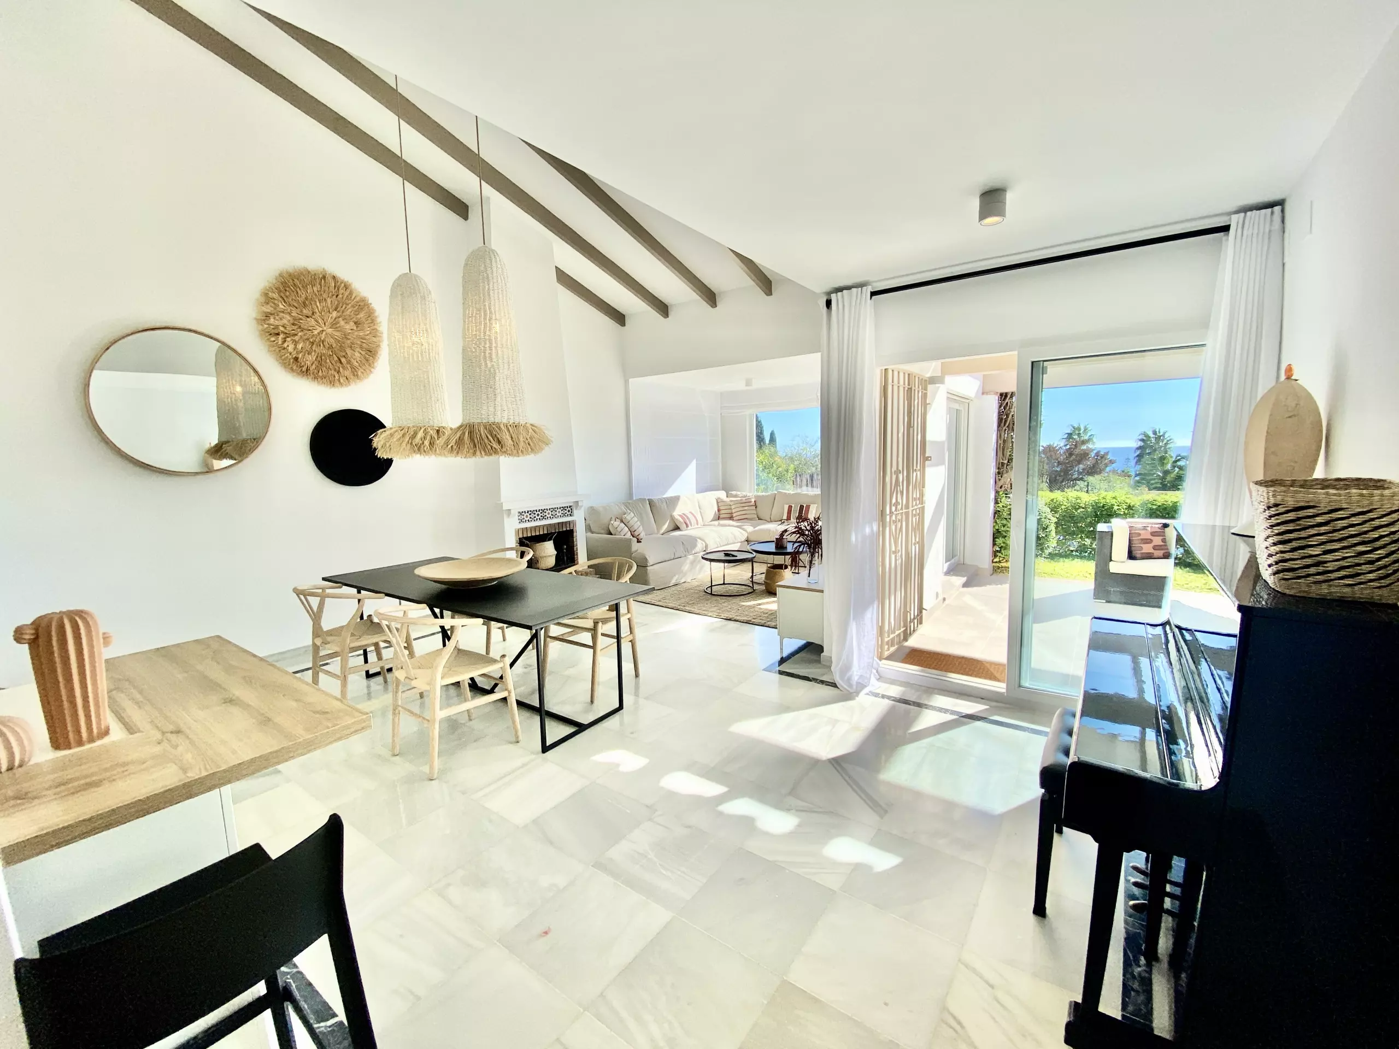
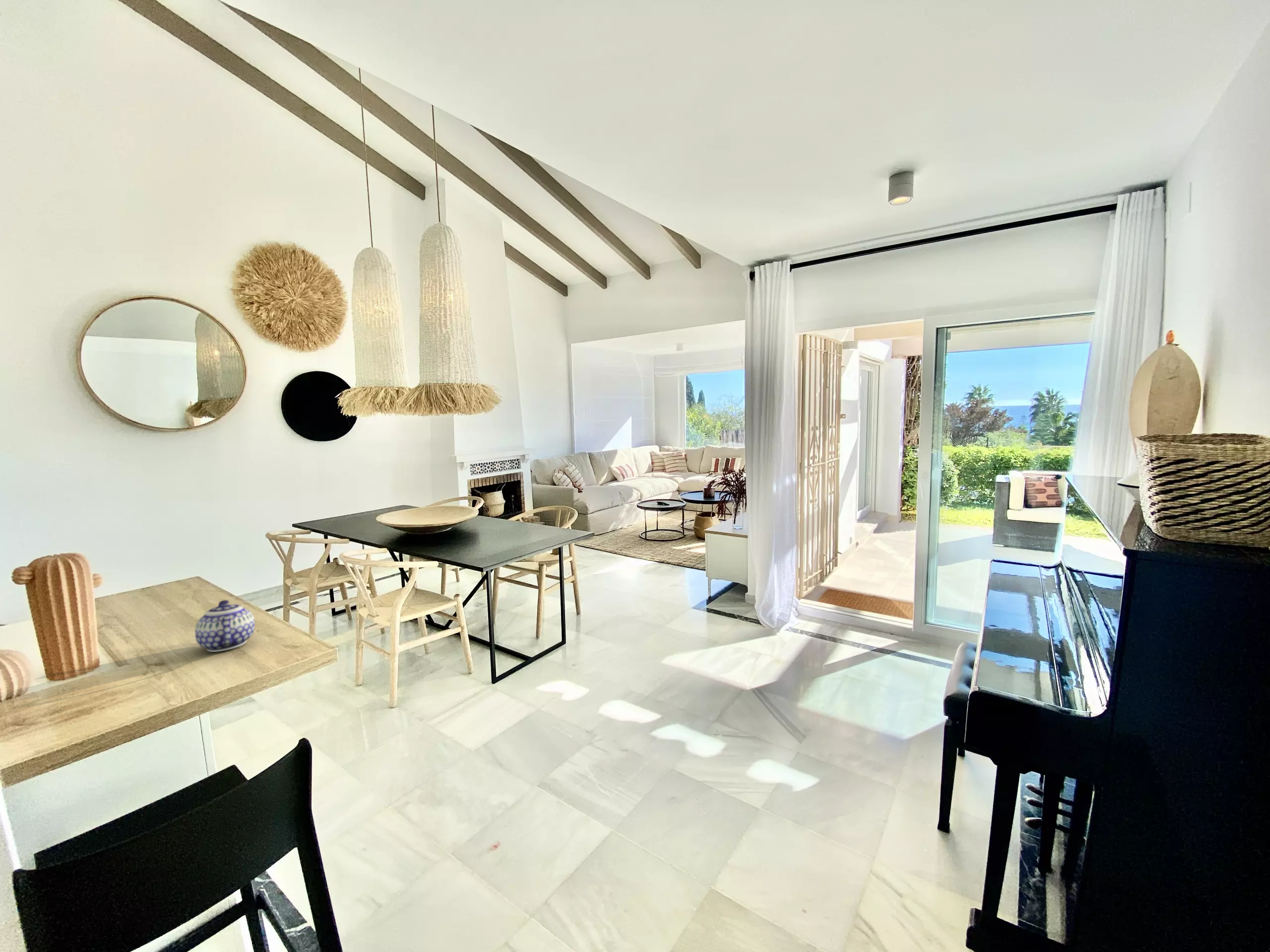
+ teapot [194,599,255,653]
